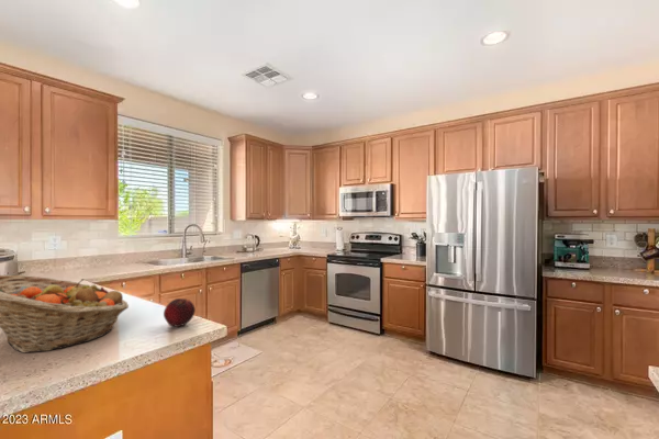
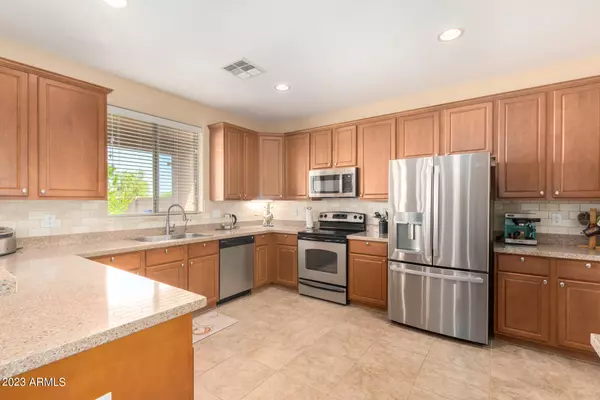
- fruit basket [0,274,130,353]
- fruit [163,297,197,328]
